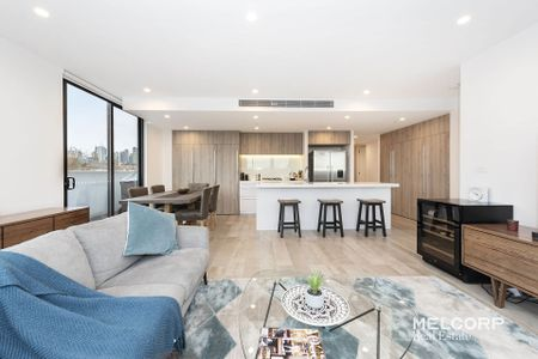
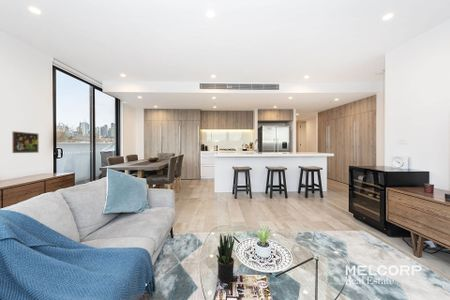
+ potted plant [215,233,235,283]
+ wall art [12,130,40,154]
